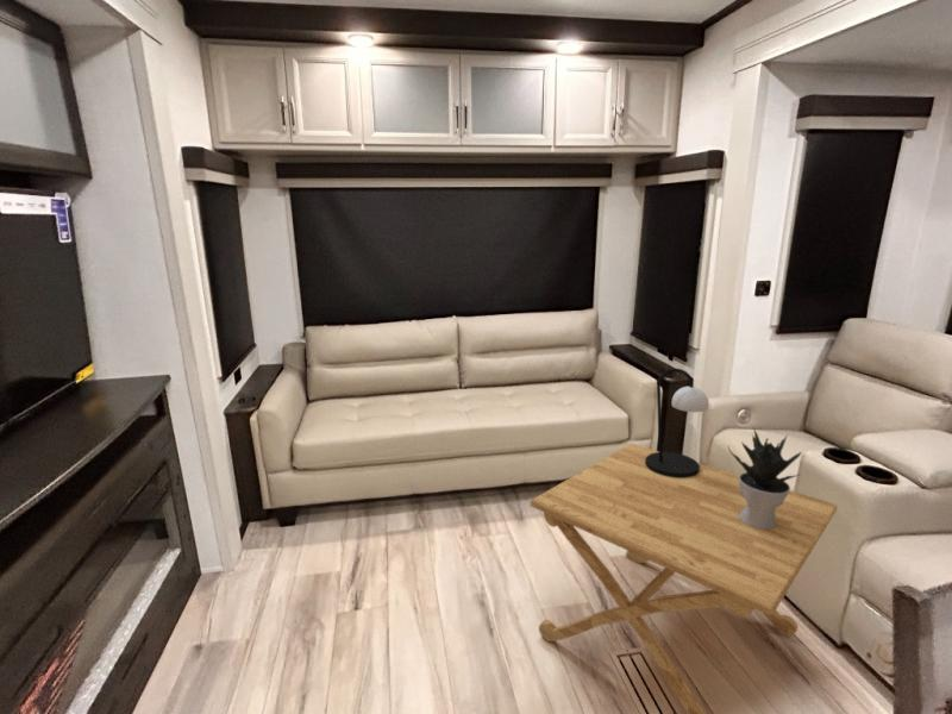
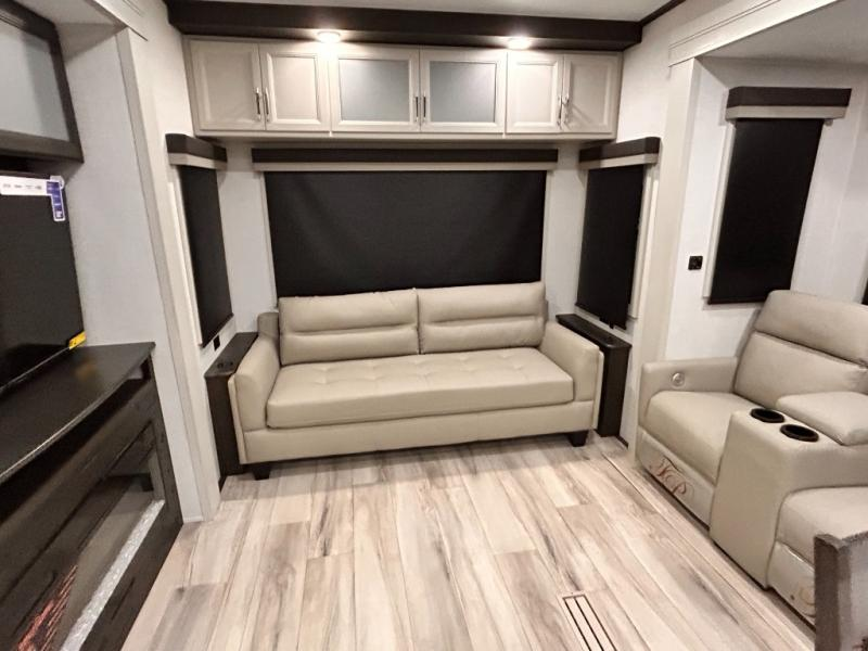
- potted plant [727,426,802,530]
- side table [530,443,838,714]
- table lamp [645,368,709,478]
